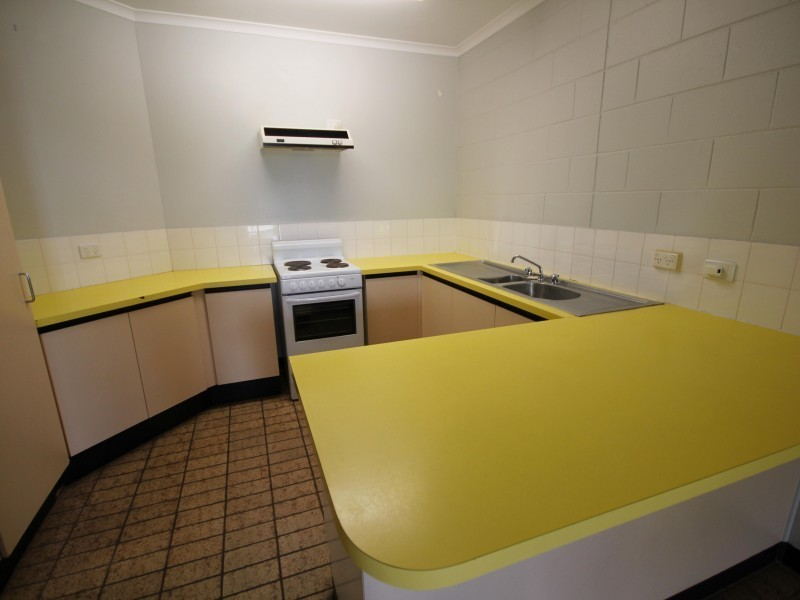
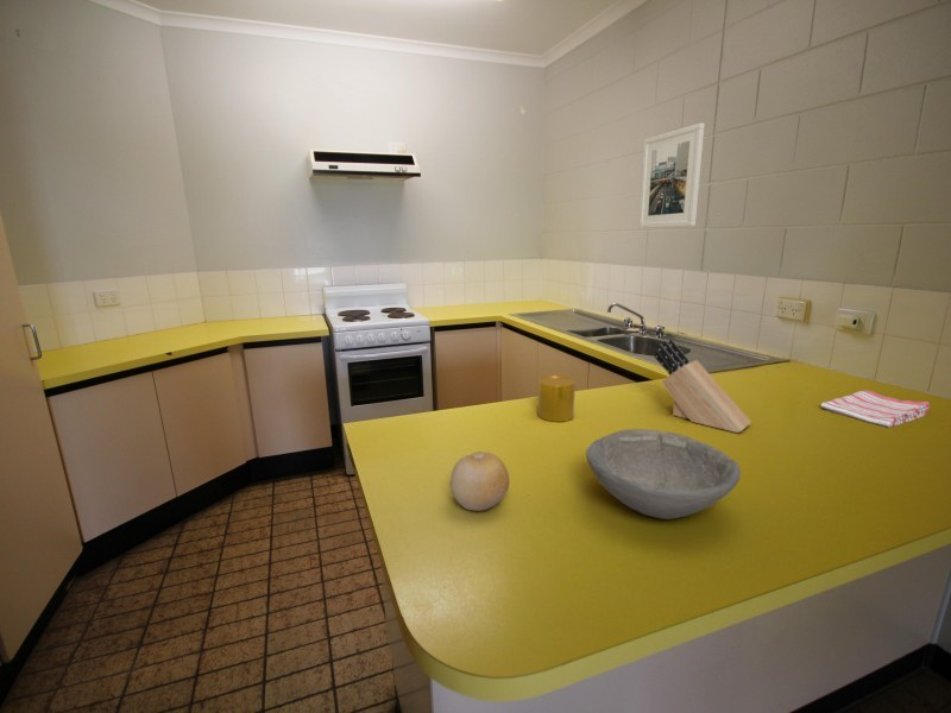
+ dish towel [819,389,931,429]
+ cup [536,374,577,423]
+ knife block [654,337,752,434]
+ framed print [637,122,706,229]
+ bowl [585,428,742,520]
+ fruit [449,450,510,512]
